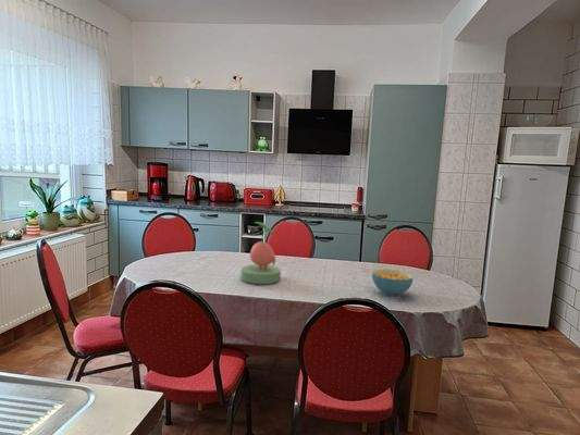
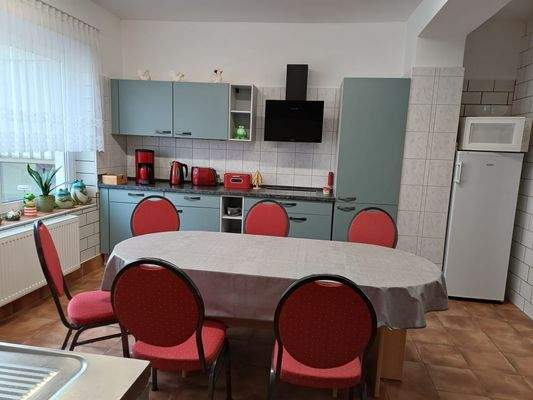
- cereal bowl [371,269,415,297]
- plant [239,221,282,285]
